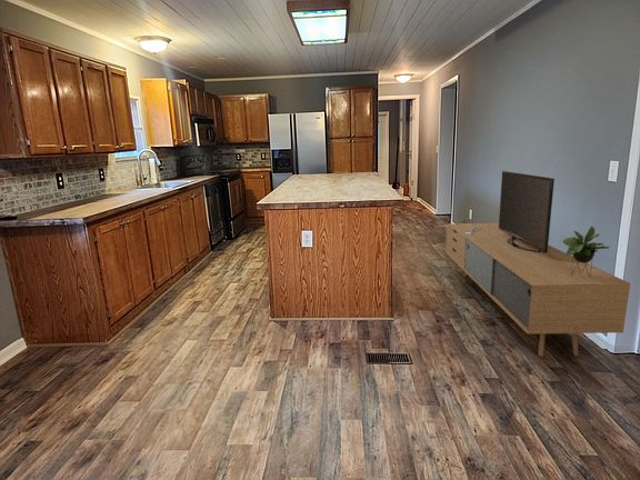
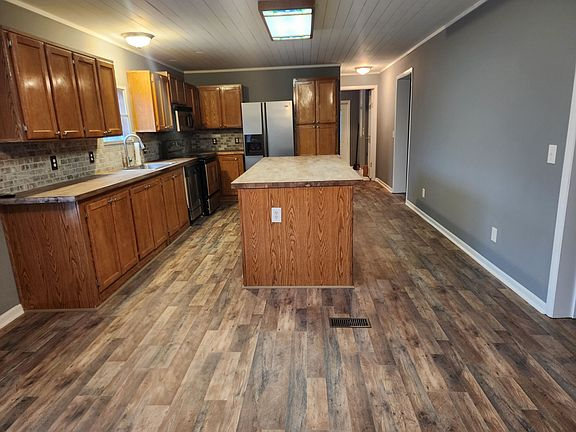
- media console [444,170,631,357]
